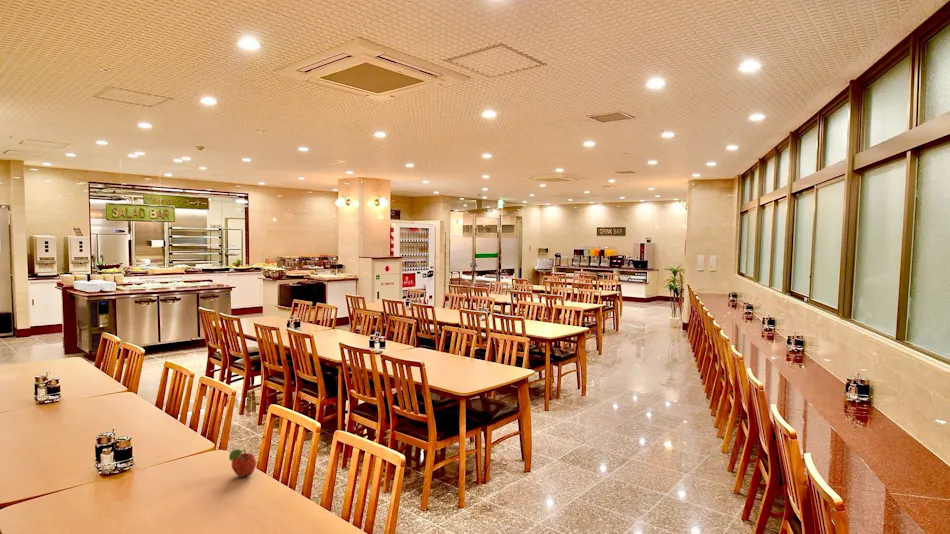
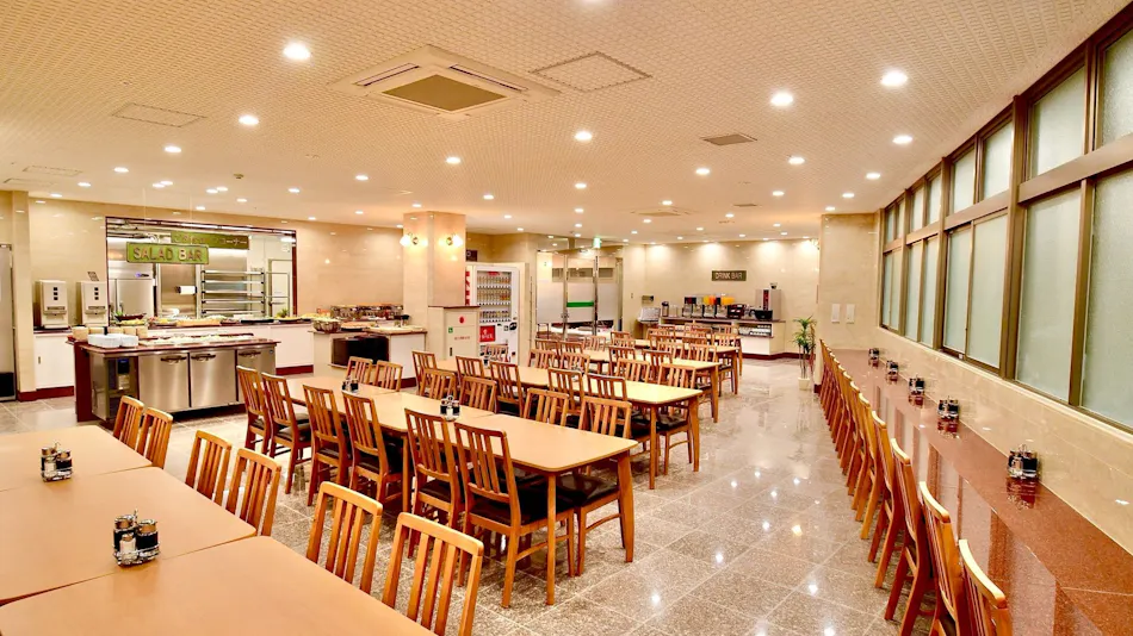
- fruit [228,448,257,478]
